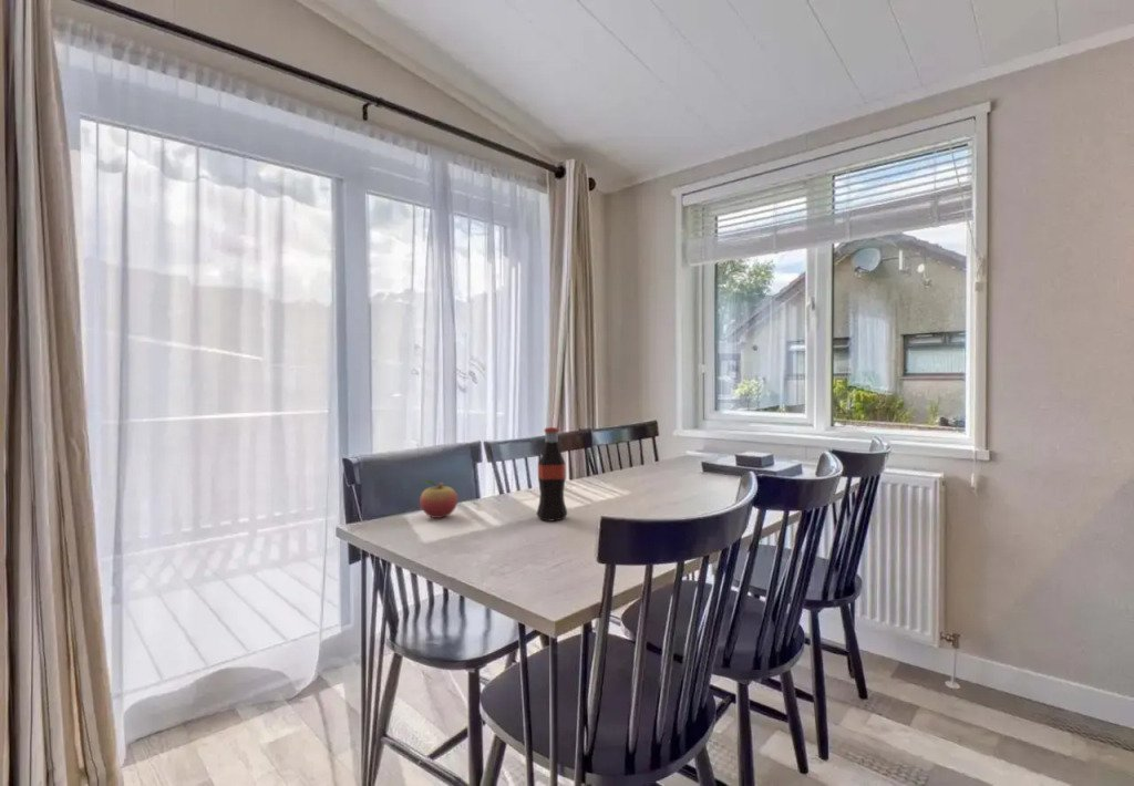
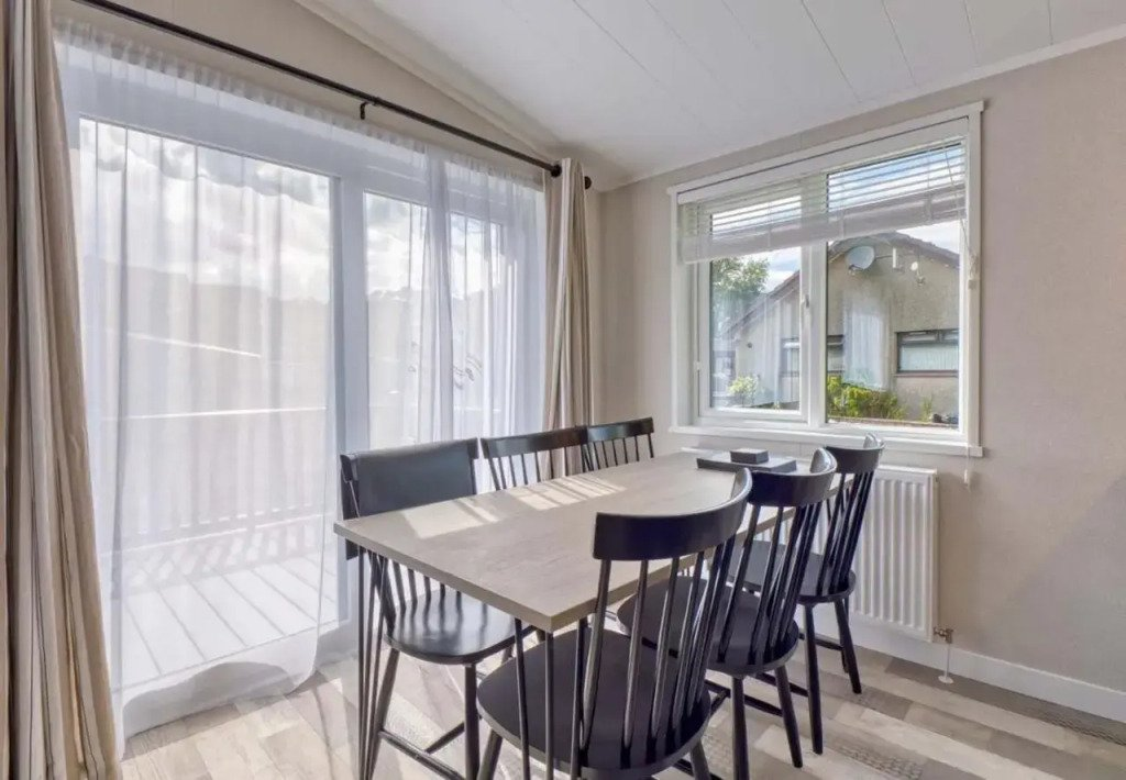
- fruit [419,478,458,519]
- bottle [535,426,568,521]
